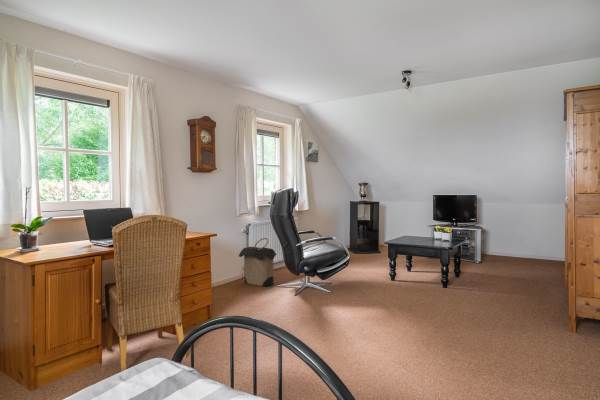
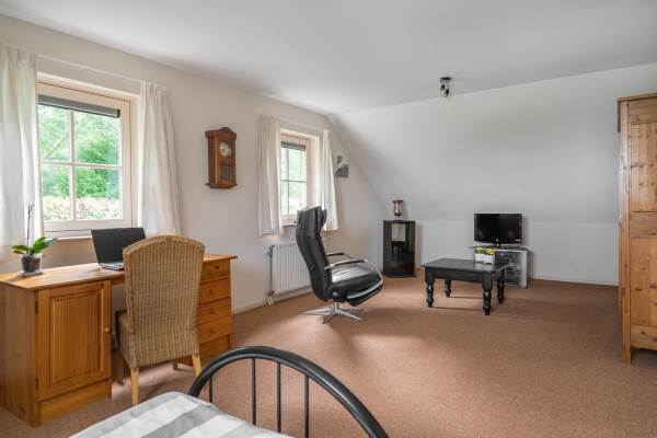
- laundry hamper [238,237,278,287]
